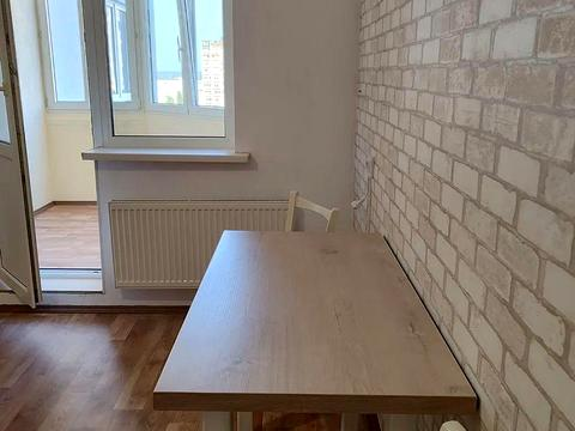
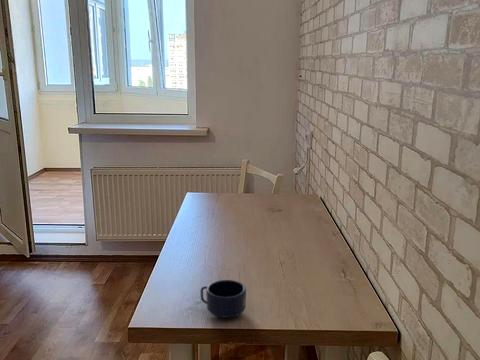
+ mug [200,279,247,319]
